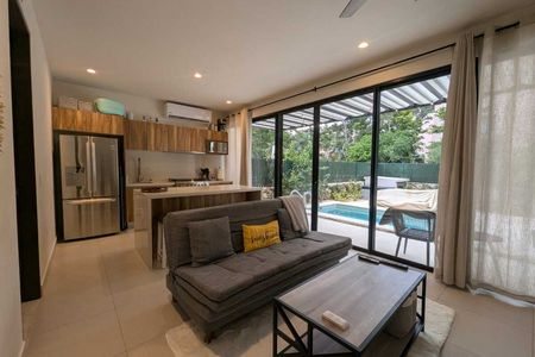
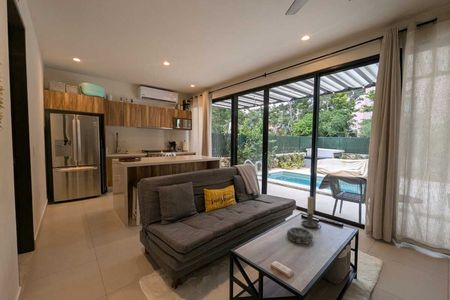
+ decorative bowl [286,226,314,245]
+ candle holder [301,196,322,230]
